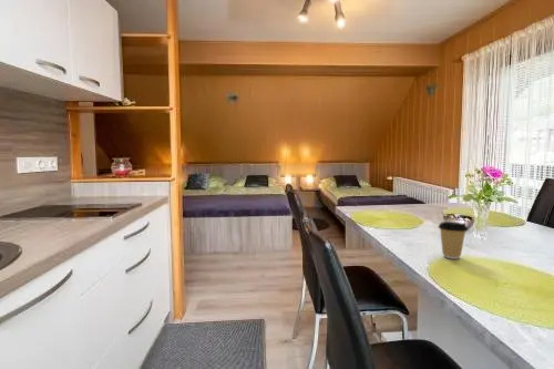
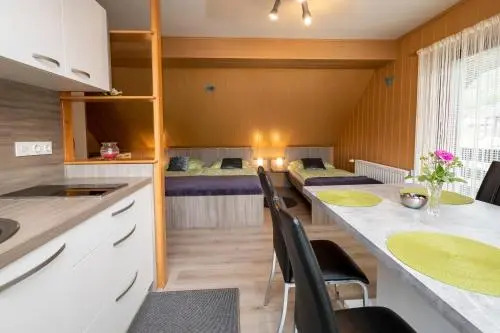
- coffee cup [438,221,469,260]
